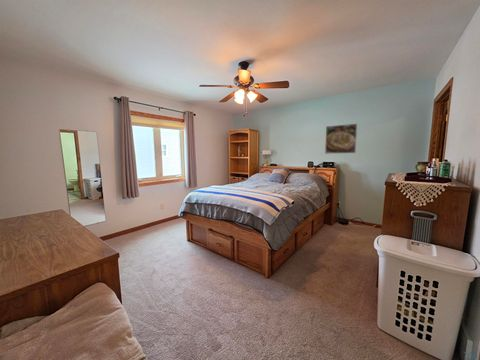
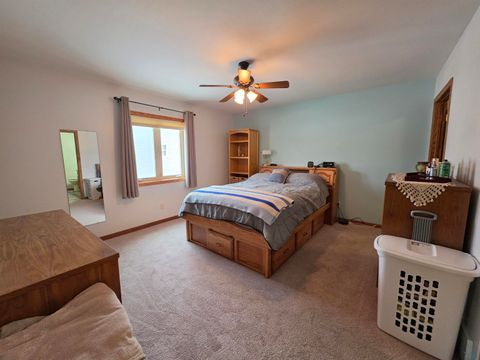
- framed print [324,123,358,155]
